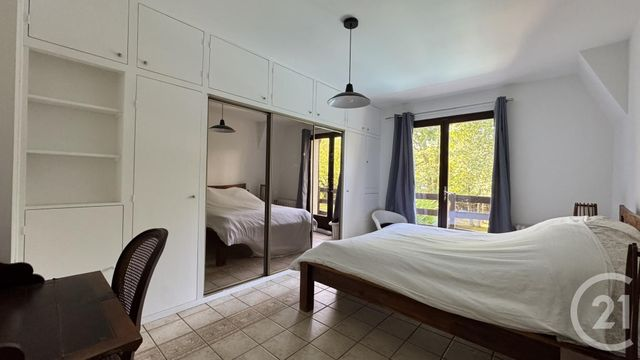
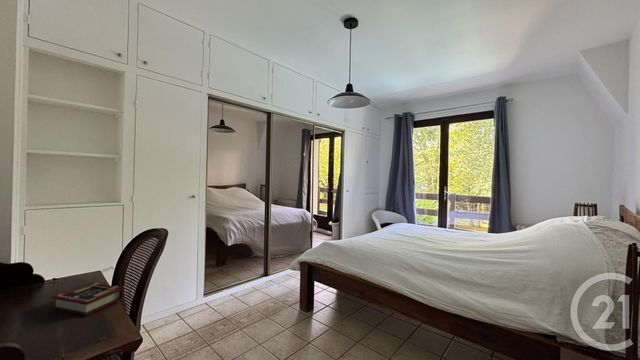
+ book [50,282,124,317]
